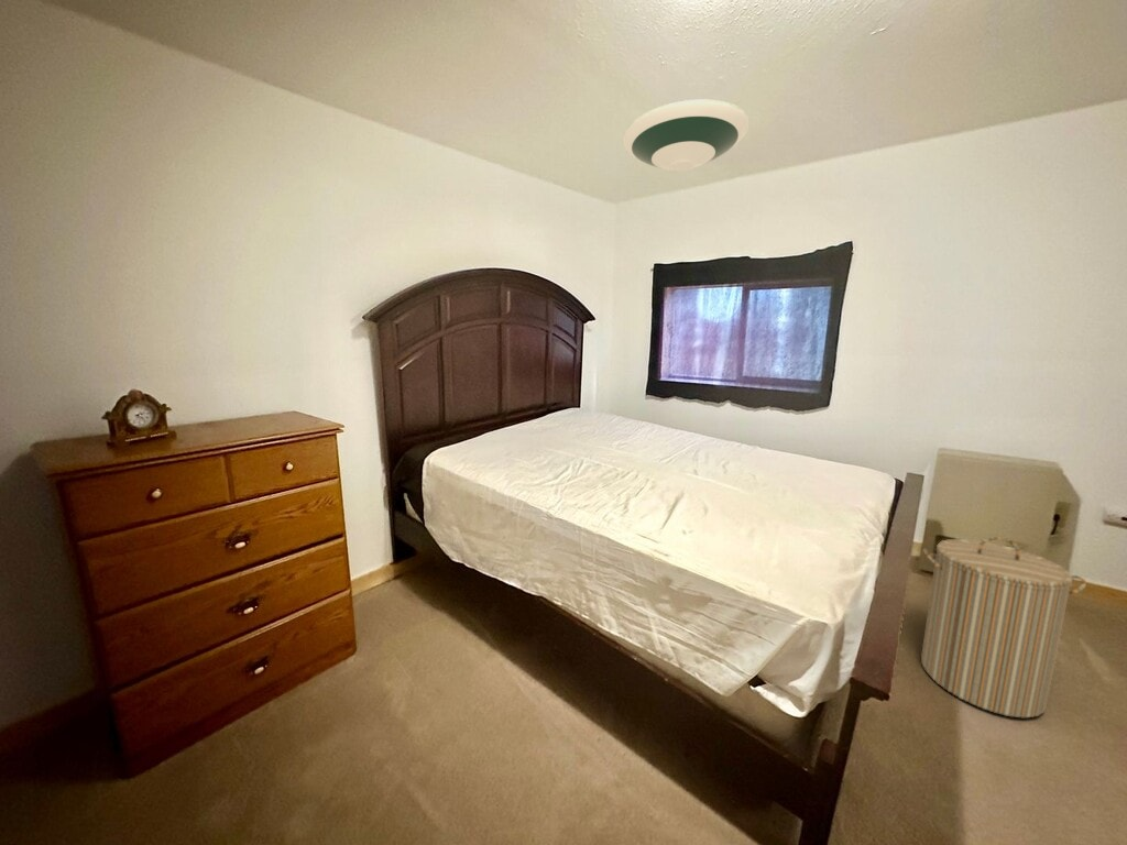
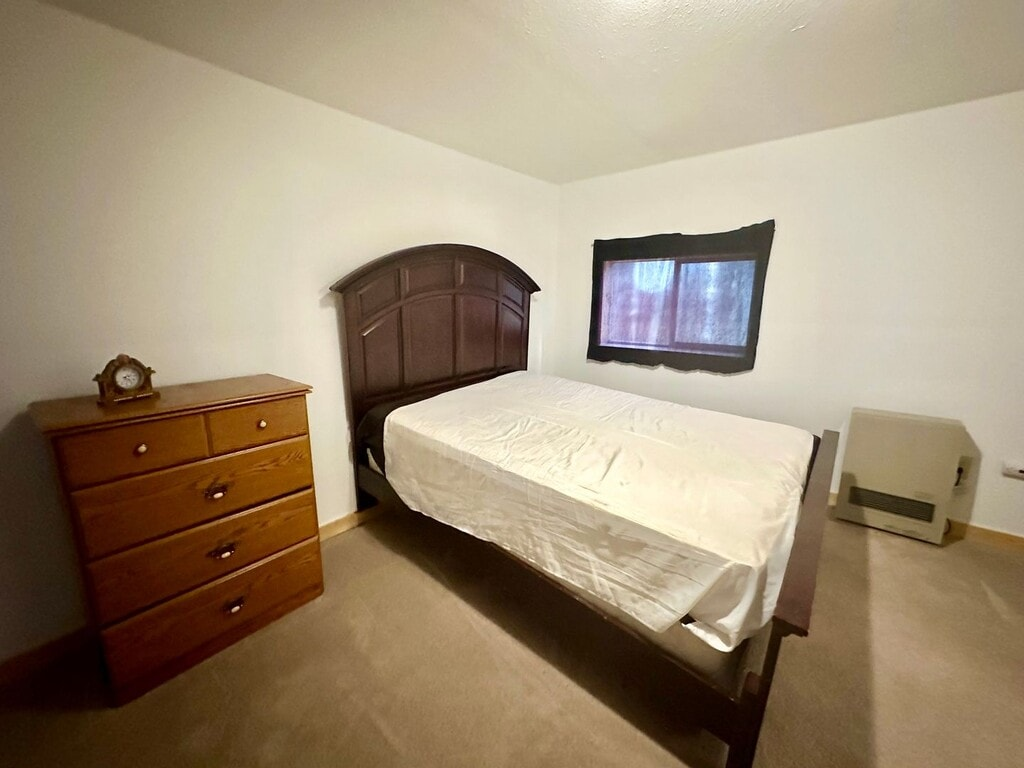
- laundry hamper [920,536,1087,718]
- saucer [622,99,751,173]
